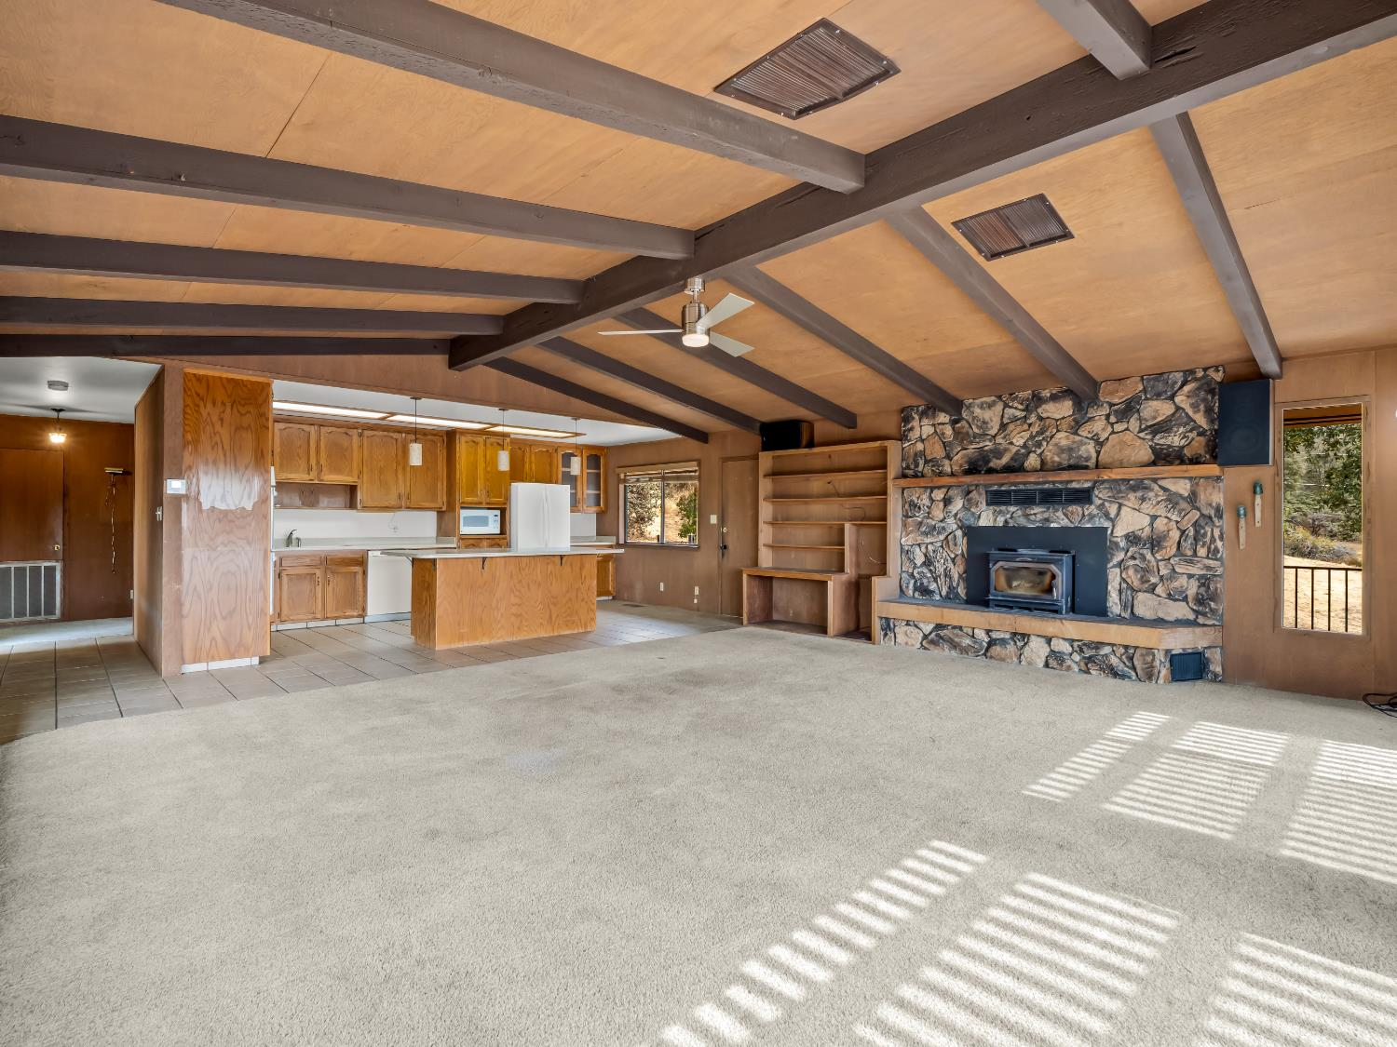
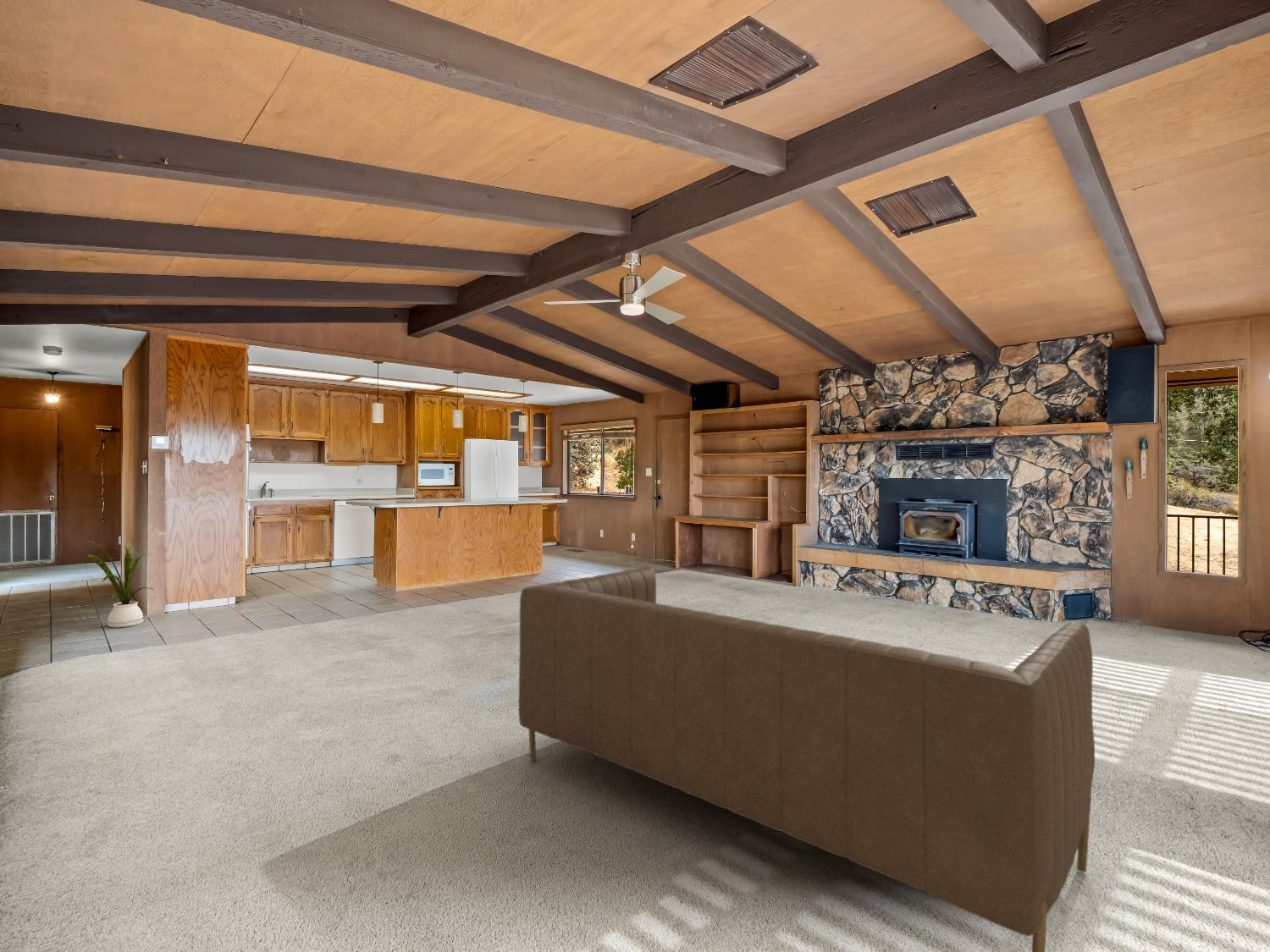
+ house plant [86,540,155,628]
+ sofa [518,565,1096,952]
